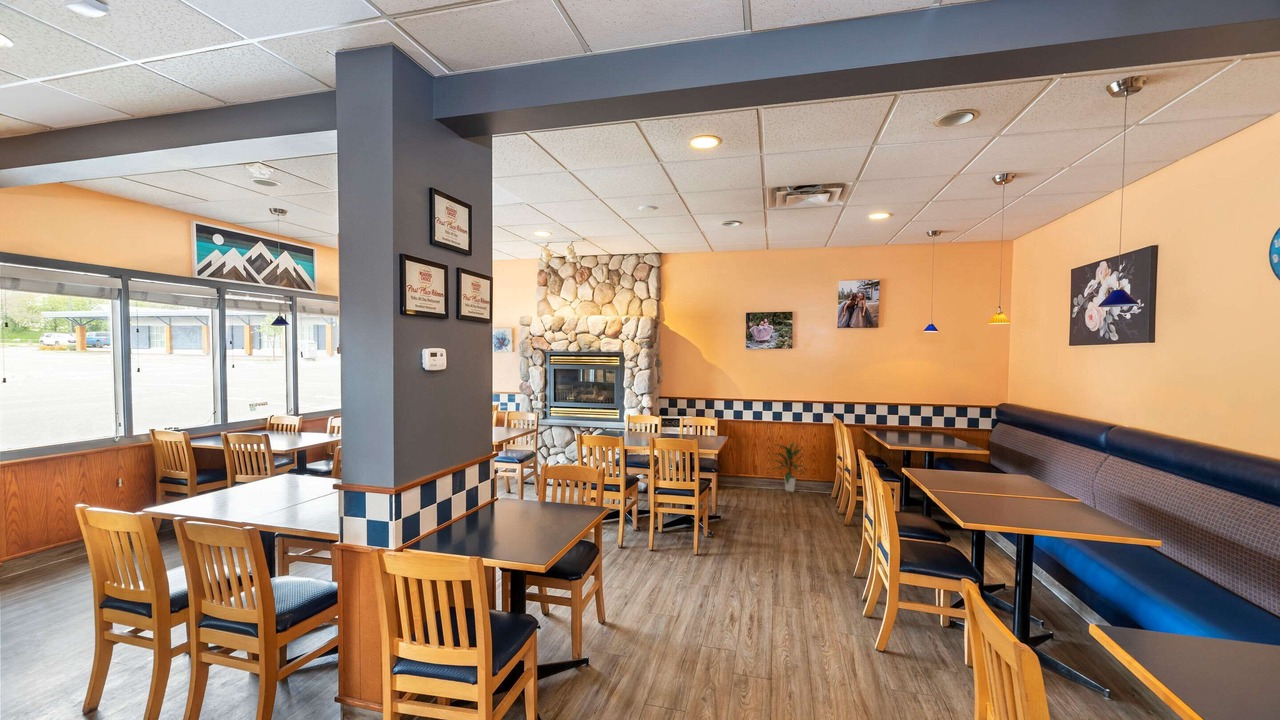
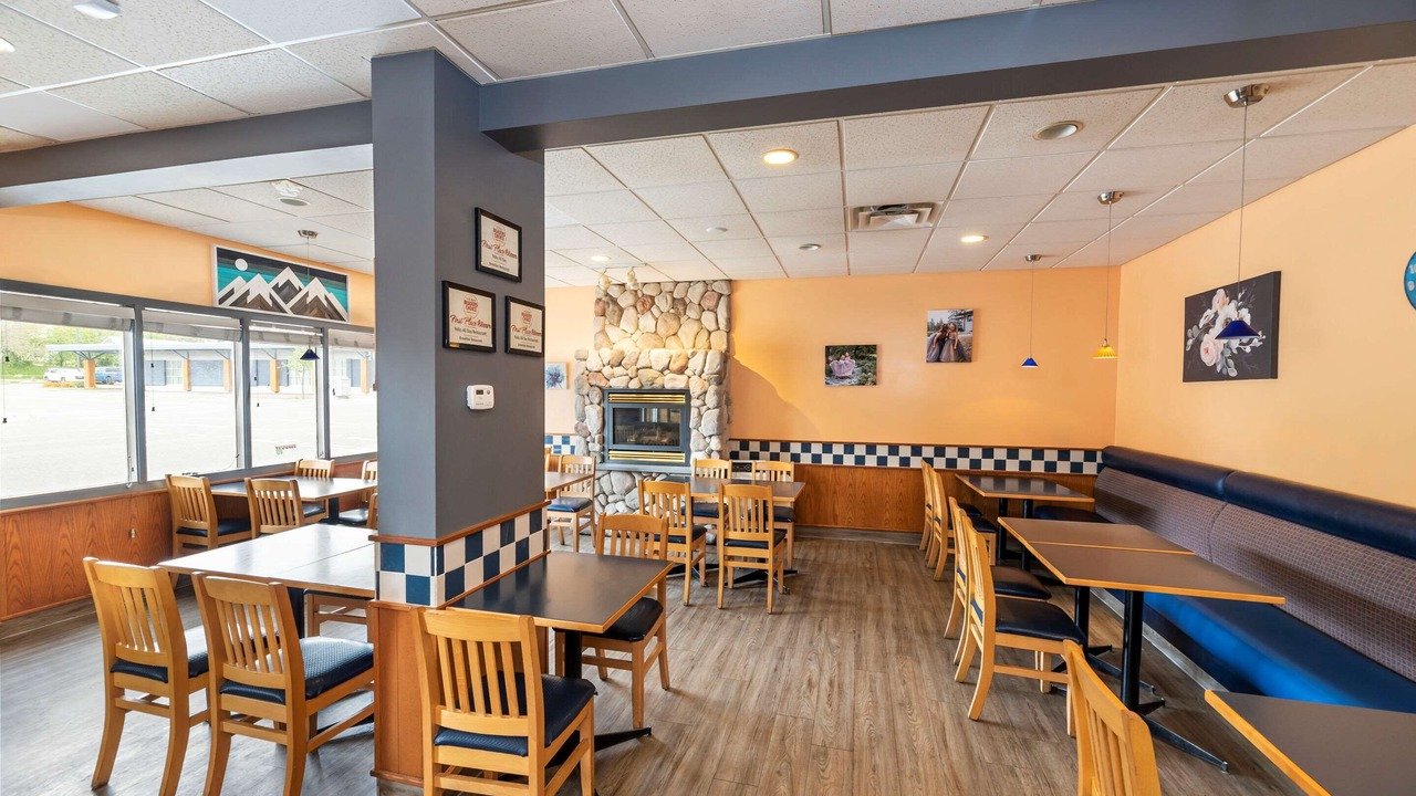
- indoor plant [772,439,808,493]
